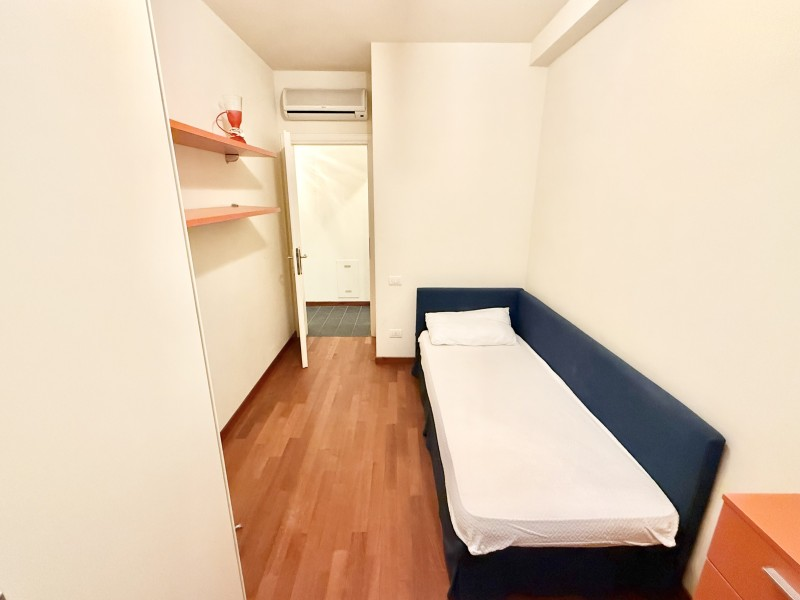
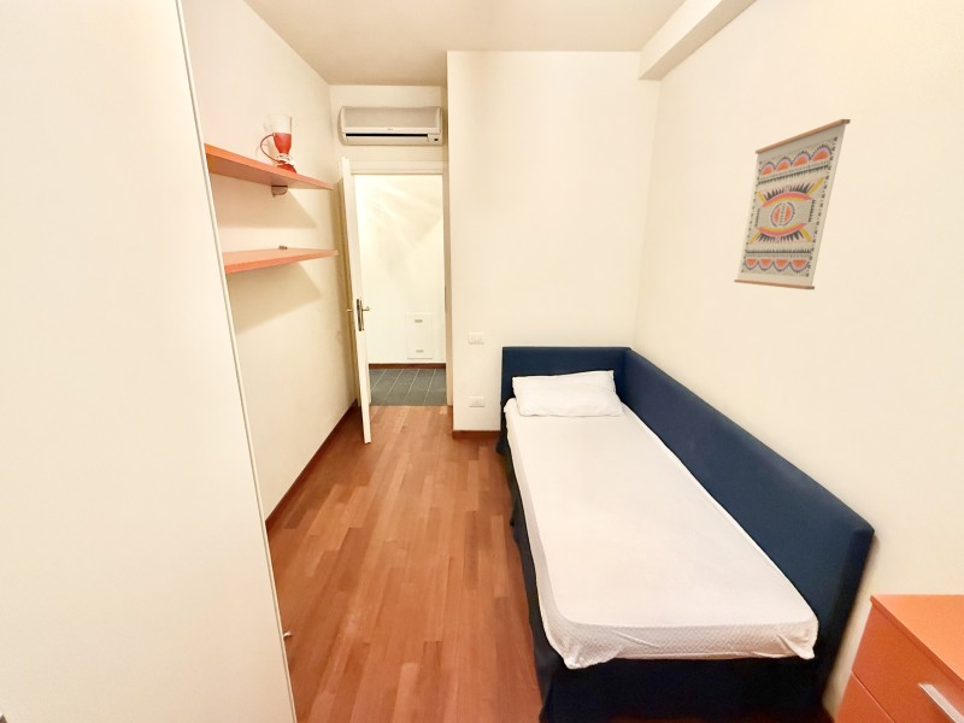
+ wall art [733,118,852,290]
